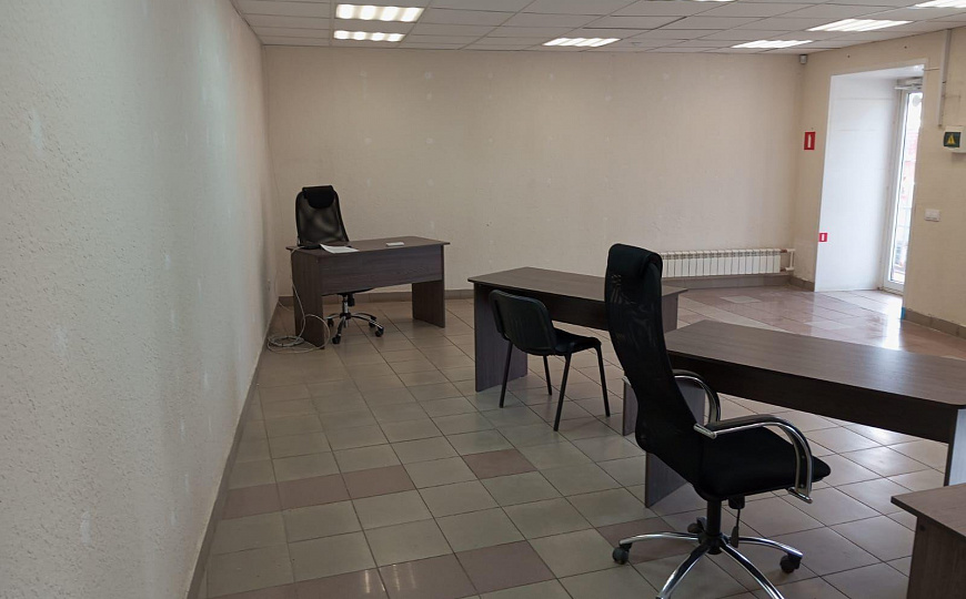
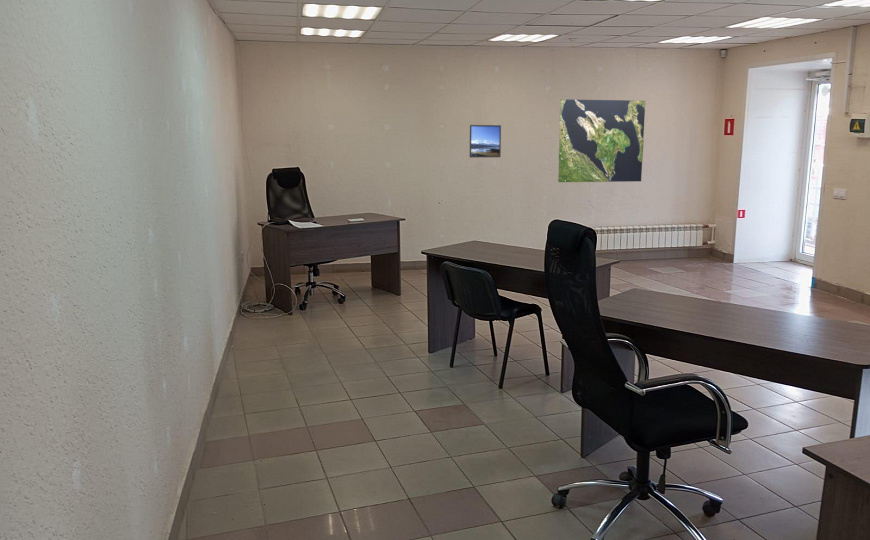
+ world map [557,98,647,183]
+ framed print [469,124,502,158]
